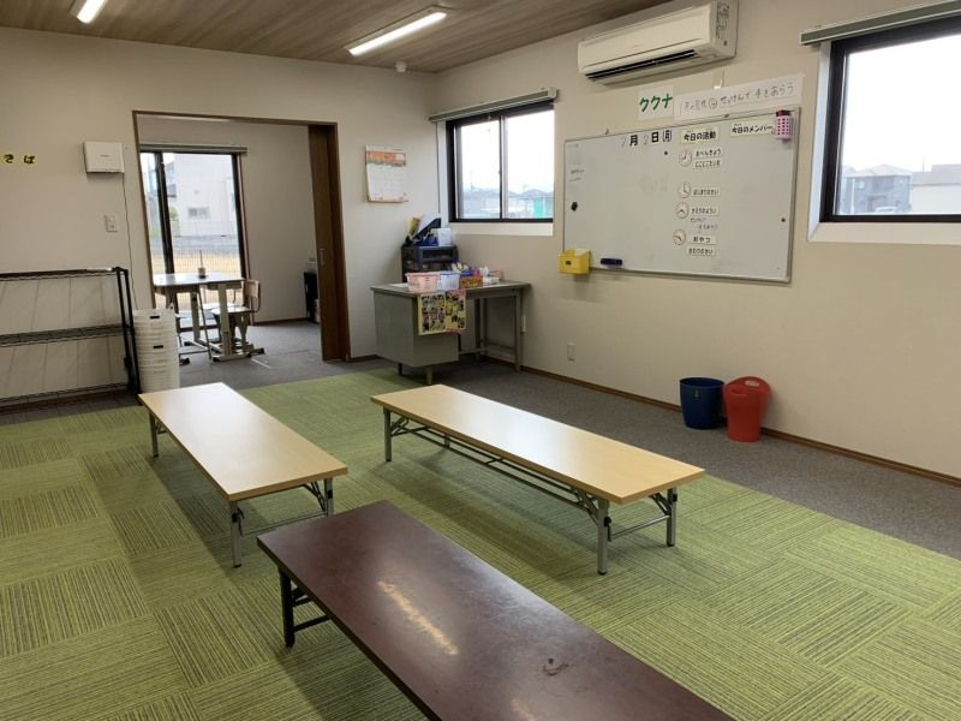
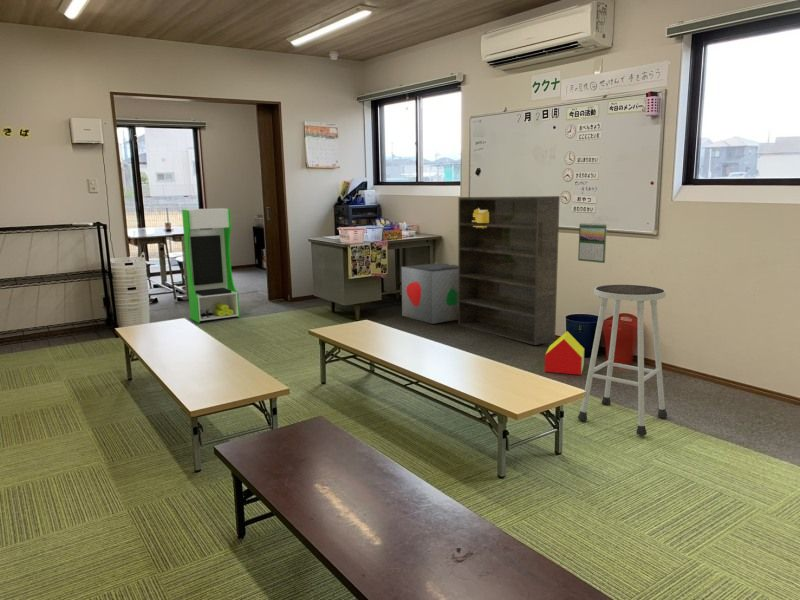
+ calendar [577,222,608,264]
+ toy house [544,330,585,376]
+ storage bin [401,262,458,325]
+ storage cabinet [181,207,241,324]
+ bookshelf [457,195,561,346]
+ stool [577,284,668,437]
